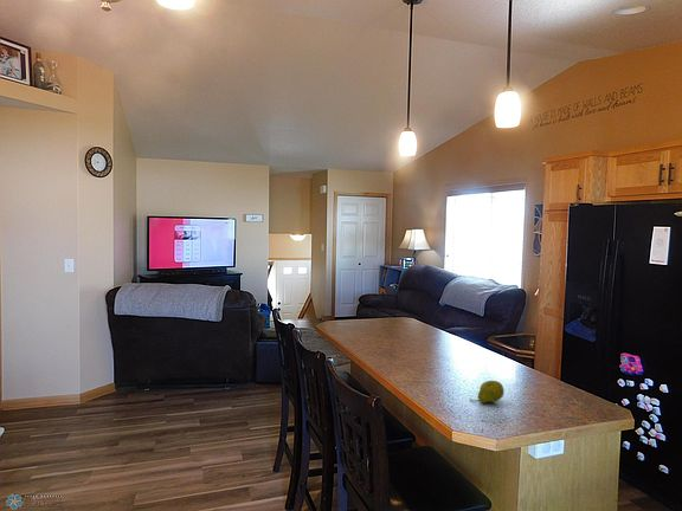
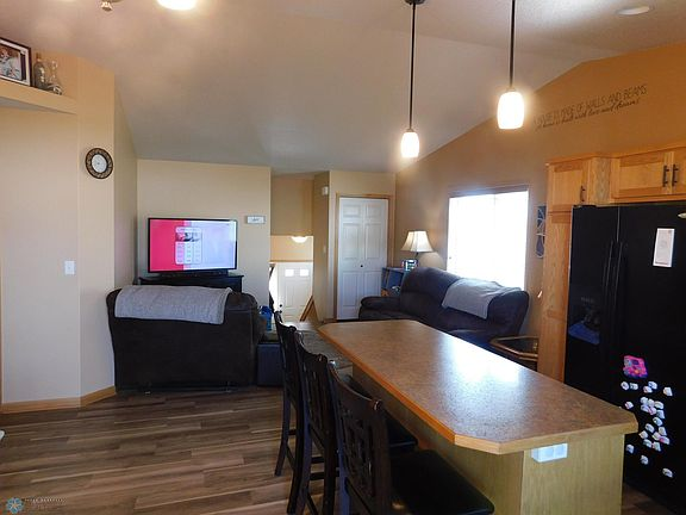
- fruit [468,380,506,405]
